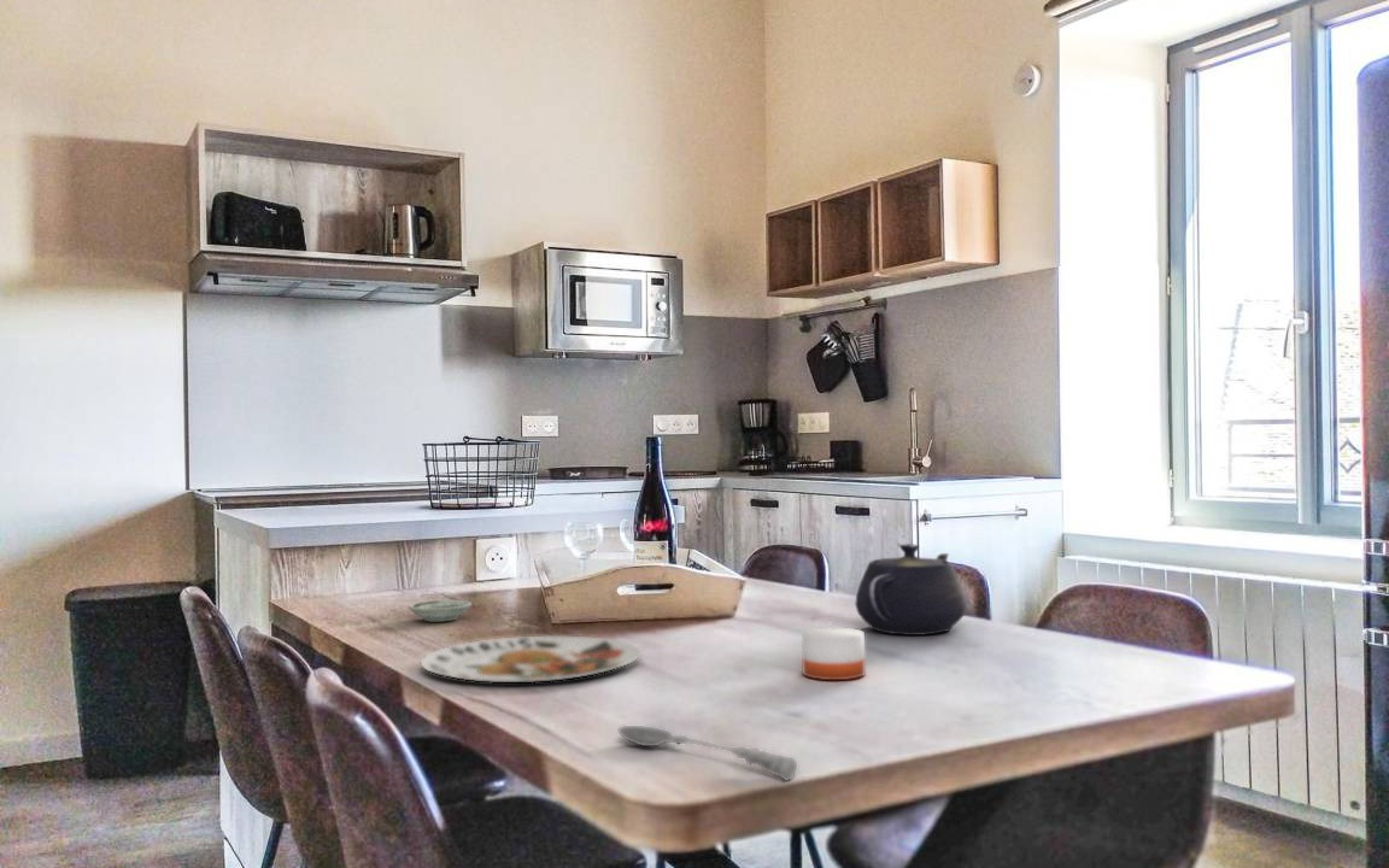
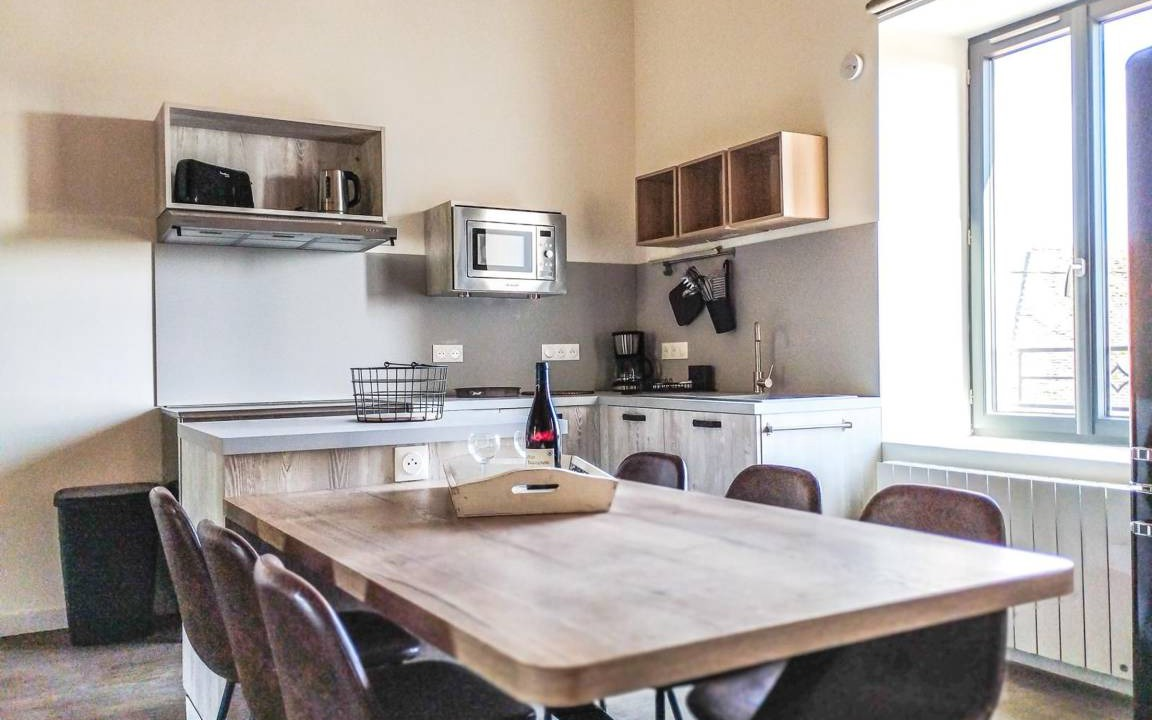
- candle [801,588,866,681]
- teapot [854,542,968,637]
- plate [420,635,641,684]
- soupspoon [616,725,798,782]
- saucer [408,599,473,622]
